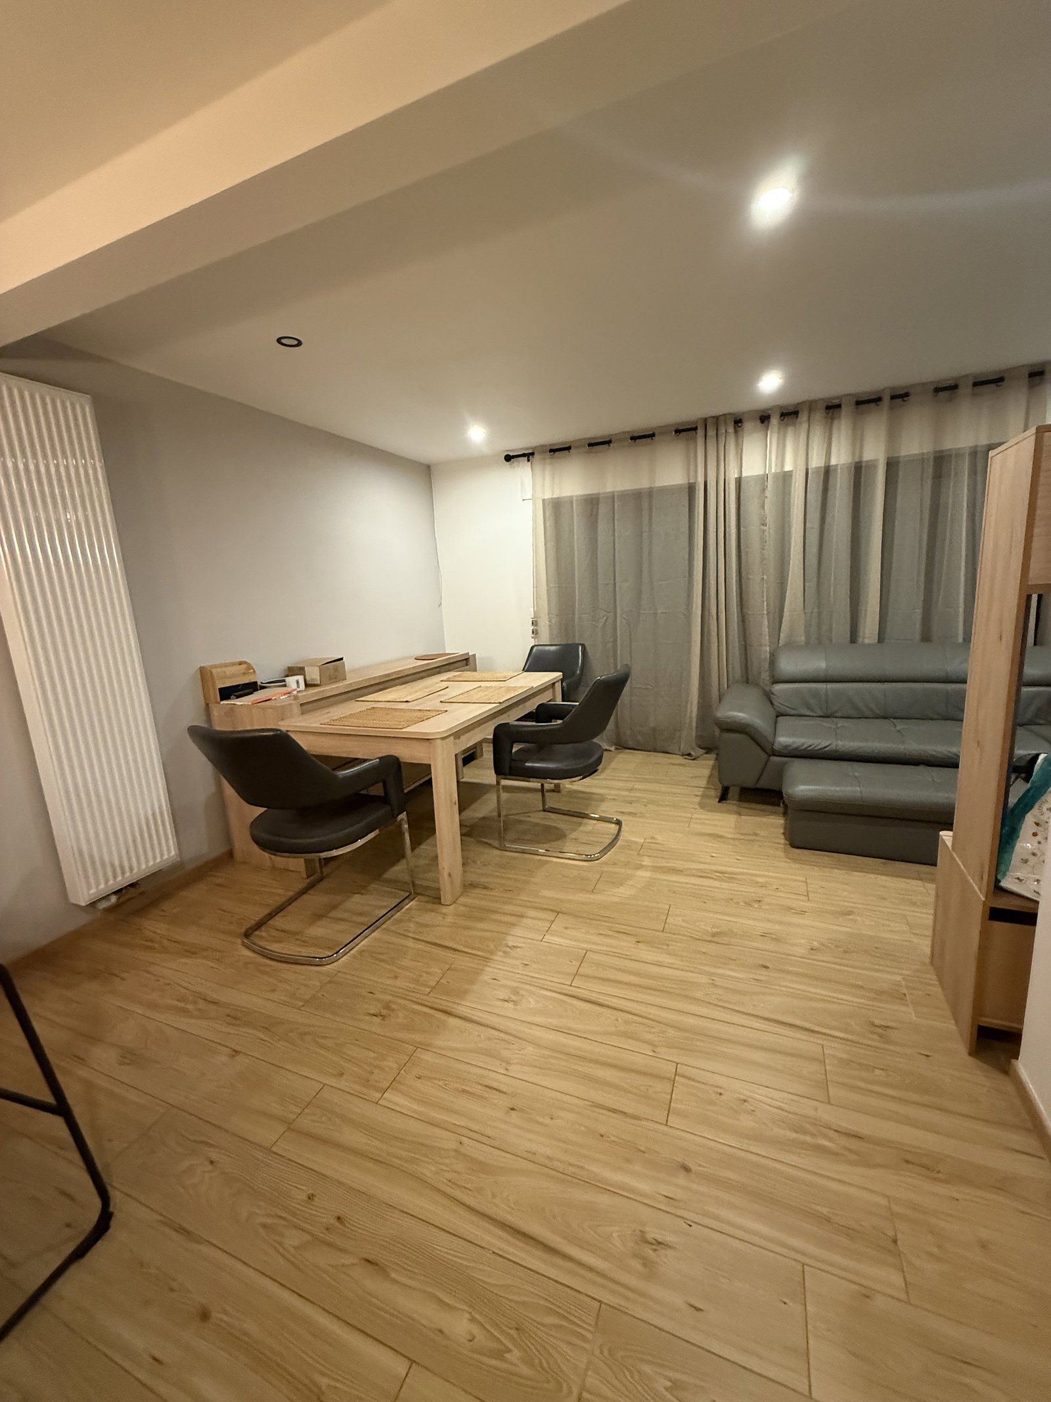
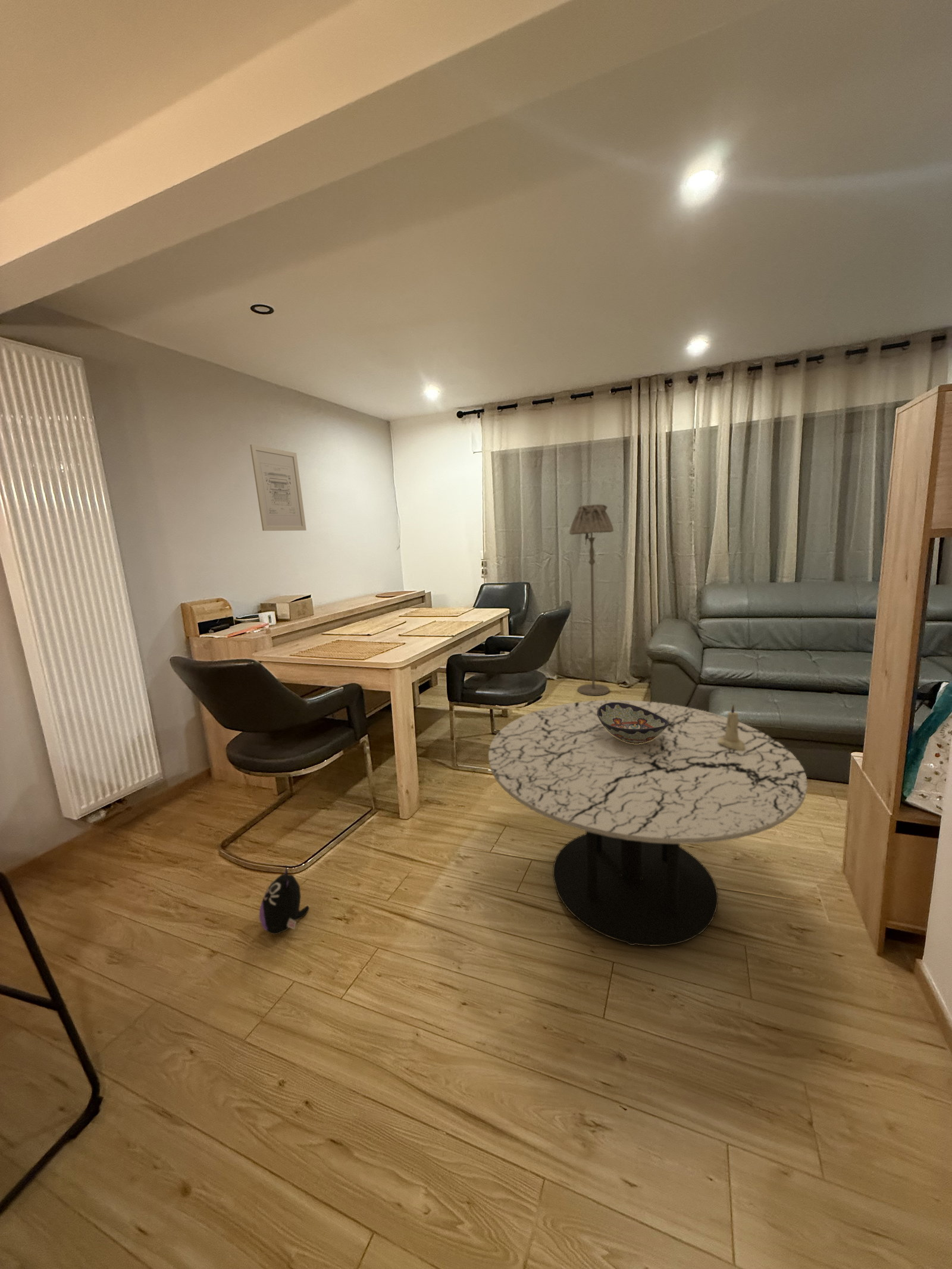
+ plush toy [259,864,310,935]
+ coffee table [488,700,808,947]
+ wall art [249,444,307,531]
+ floor lamp [569,504,614,696]
+ decorative bowl [597,702,670,744]
+ candle [718,703,746,751]
